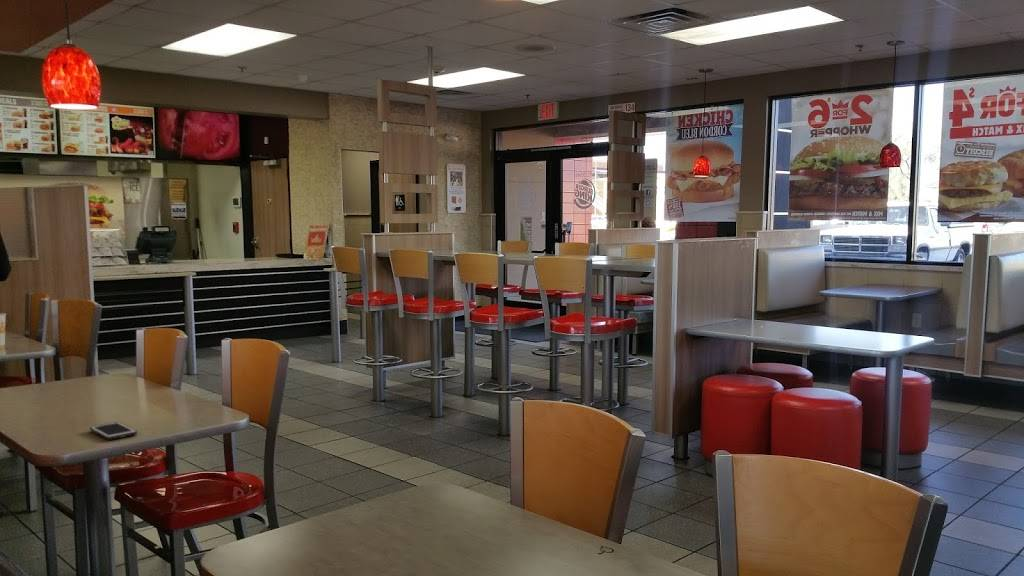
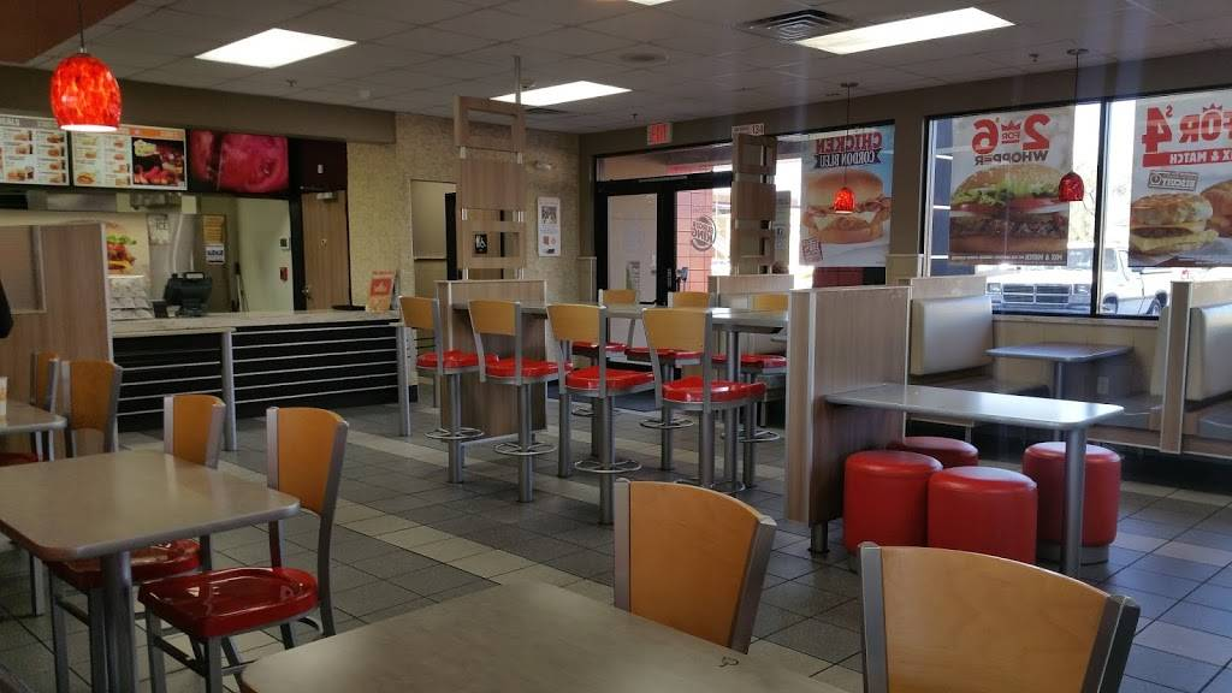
- cell phone [89,421,138,441]
